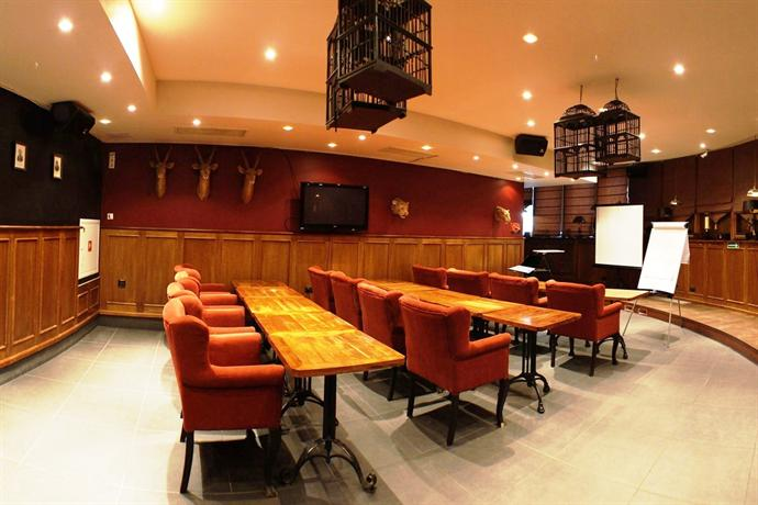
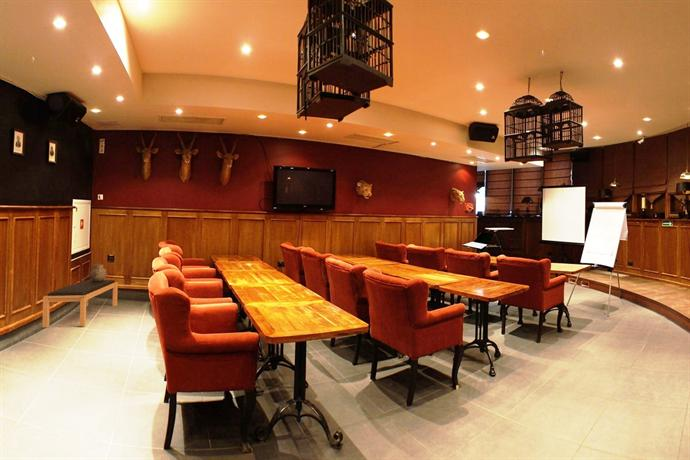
+ ceramic pot [88,263,108,281]
+ bench [41,279,119,328]
